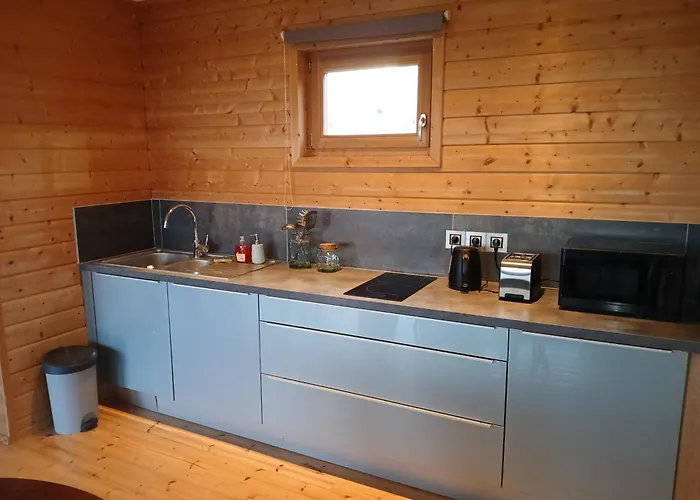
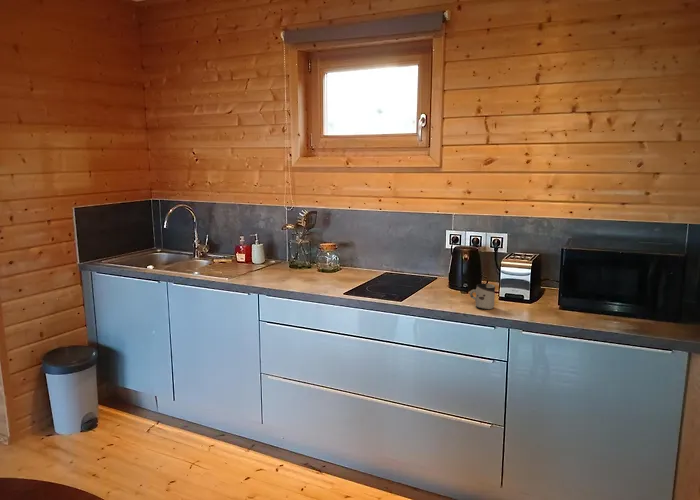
+ cup [469,283,496,310]
